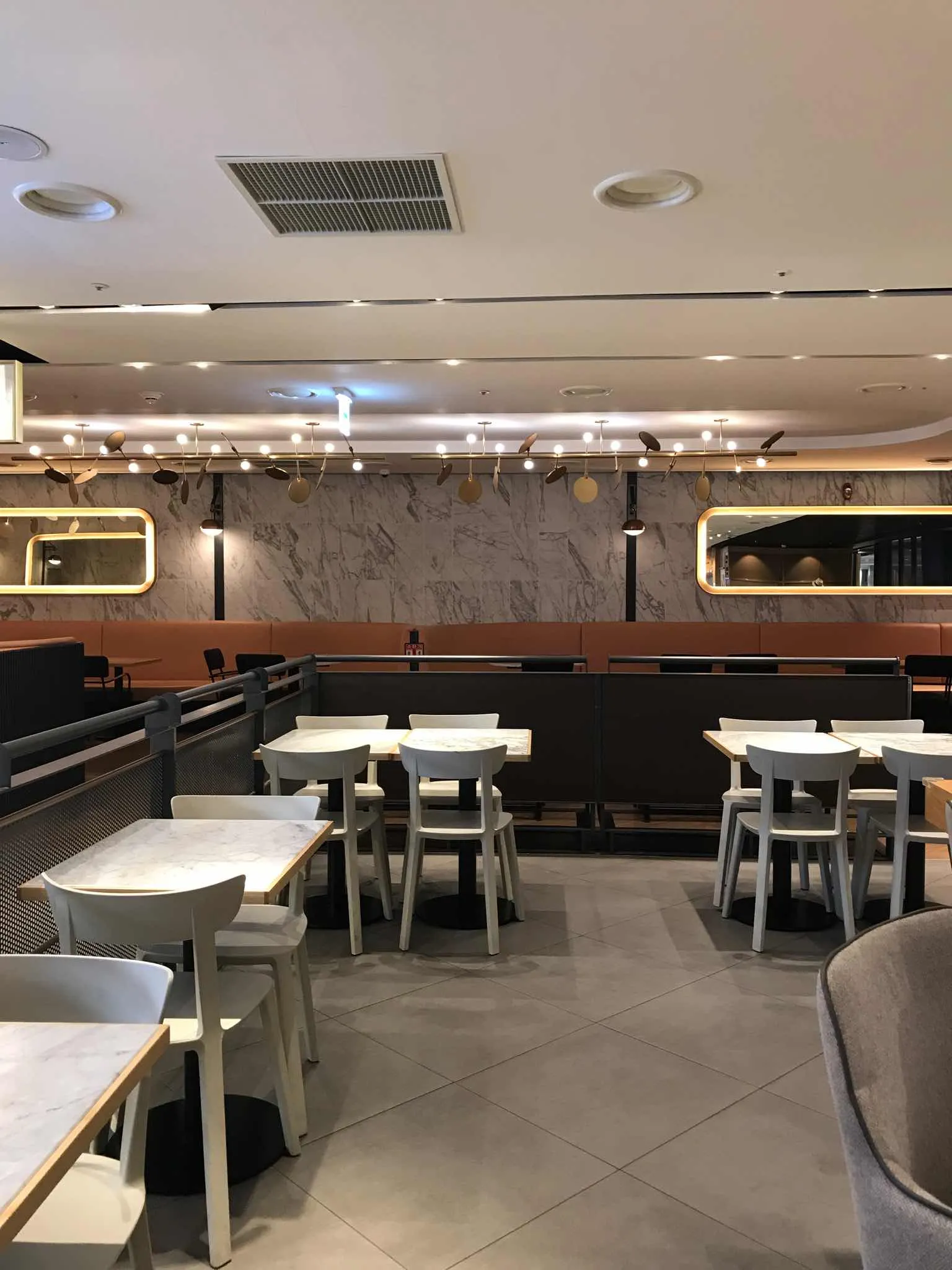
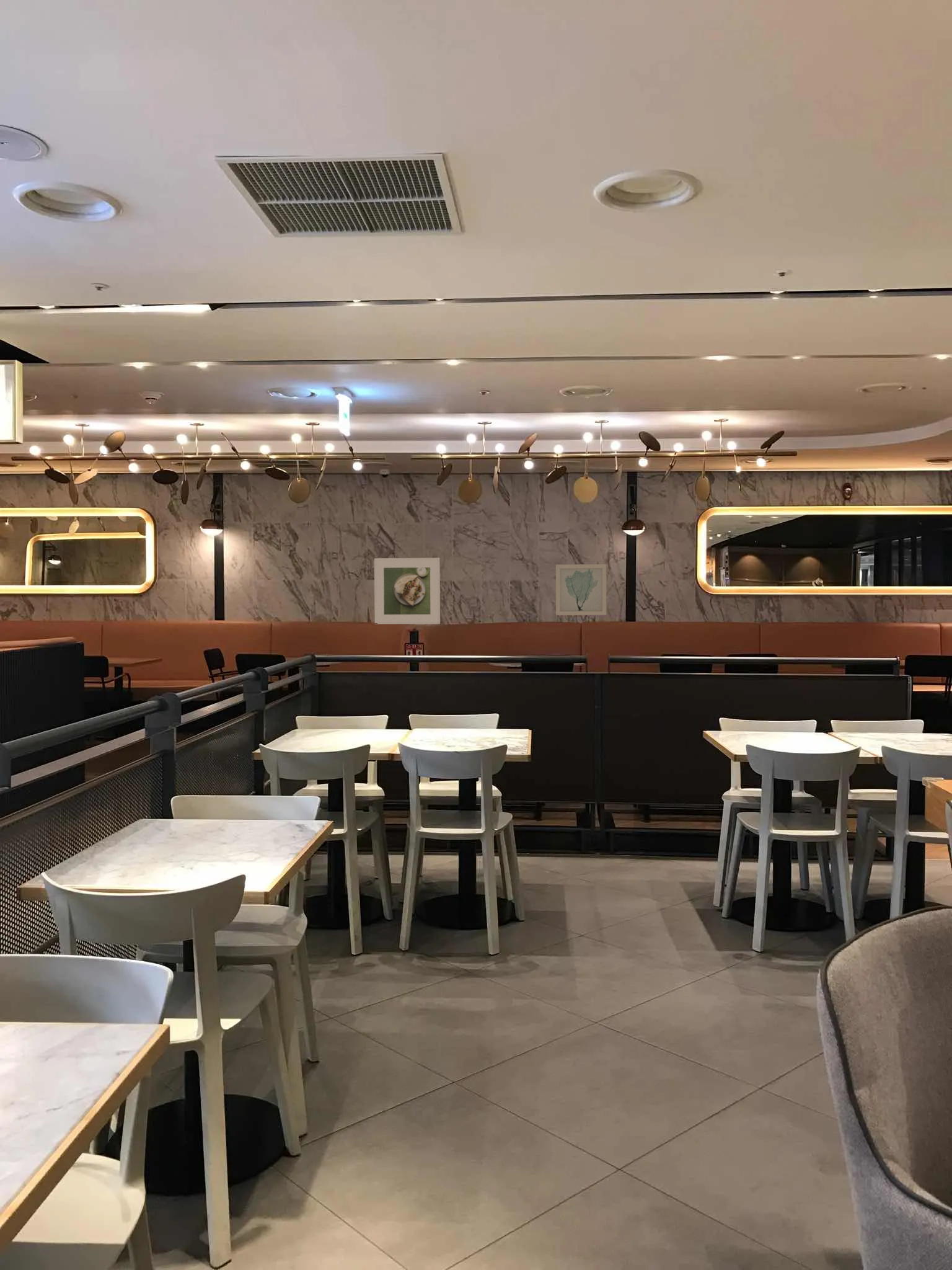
+ wall art [555,564,607,616]
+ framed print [374,557,441,624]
